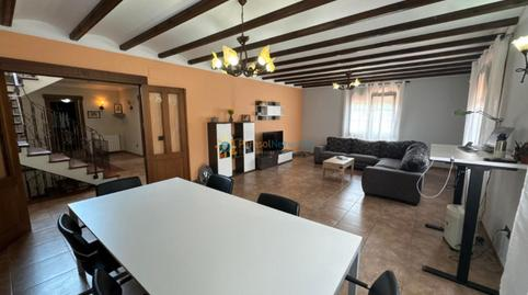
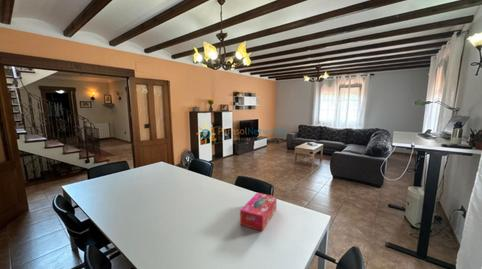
+ tissue box [239,192,278,232]
